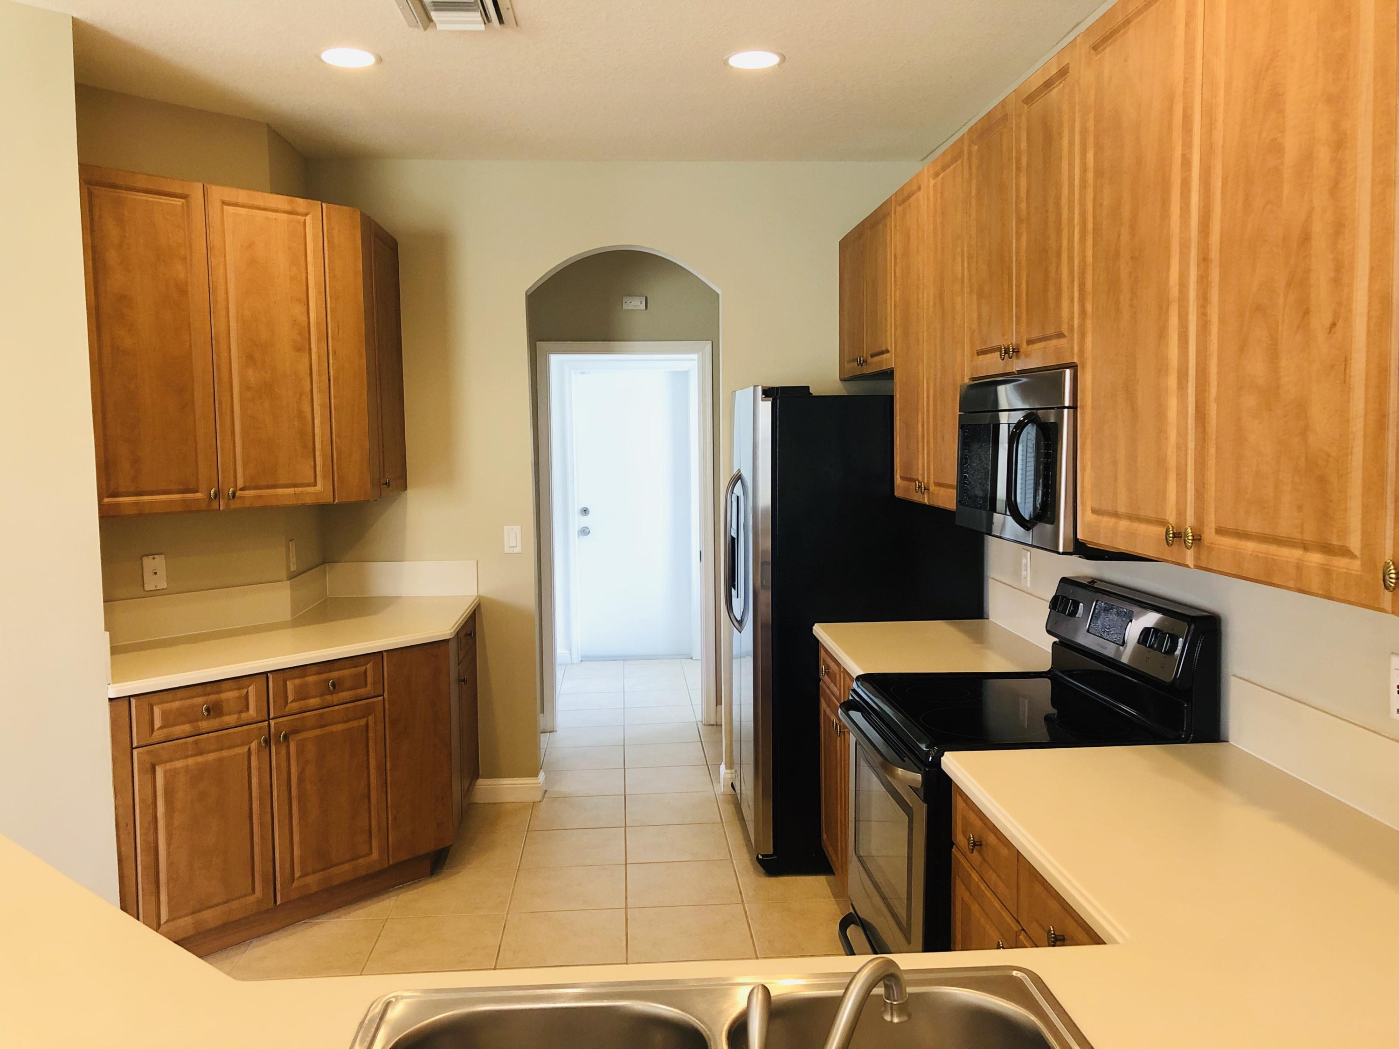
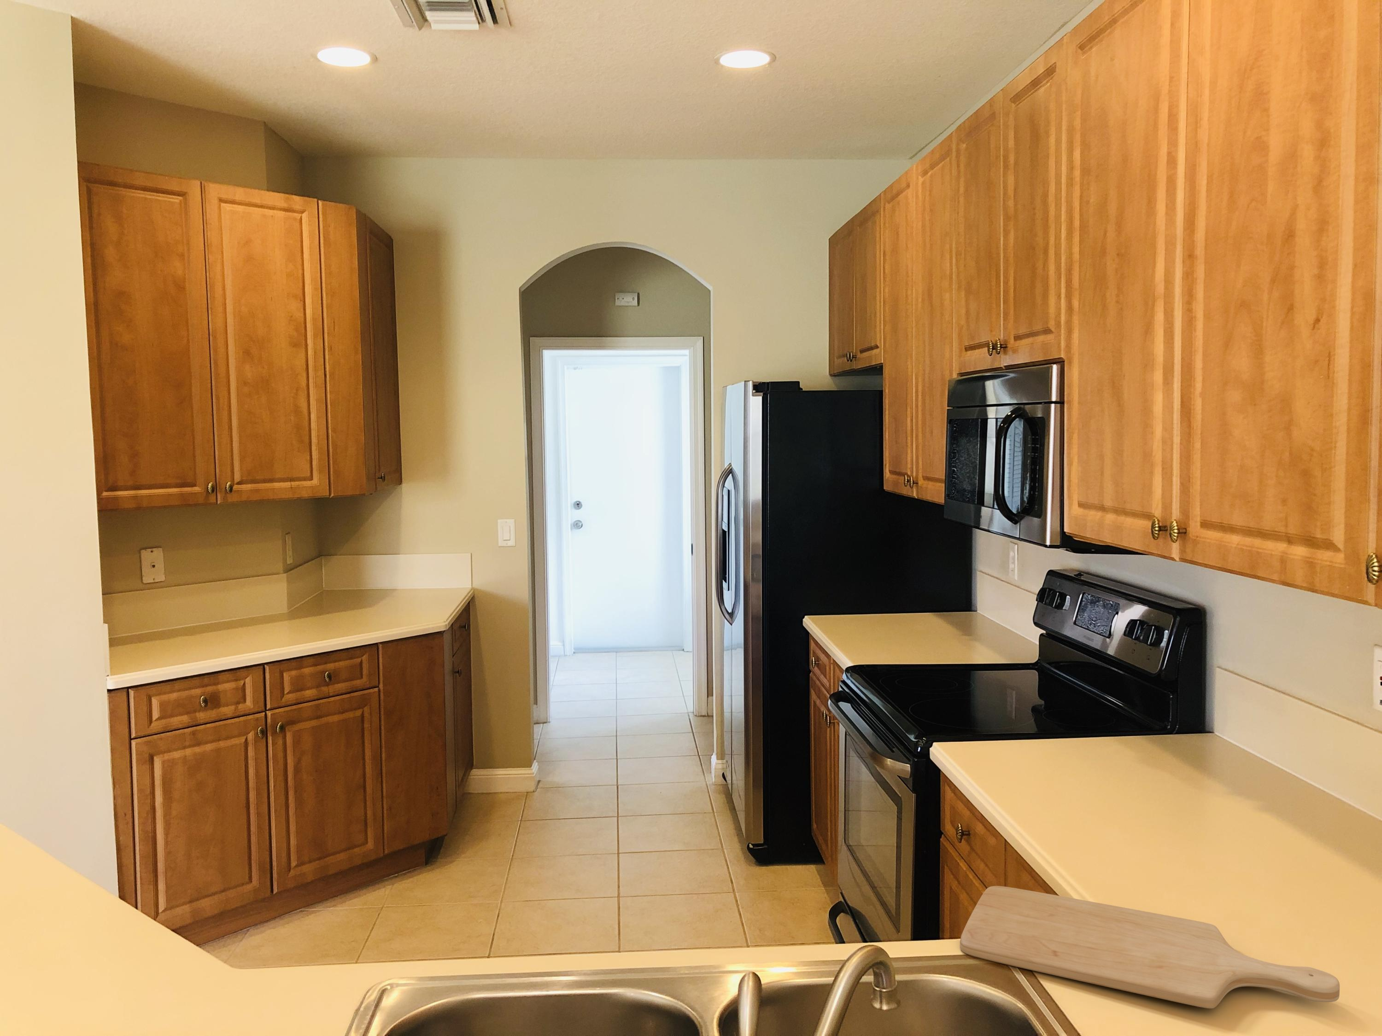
+ chopping board [960,886,1340,1009]
